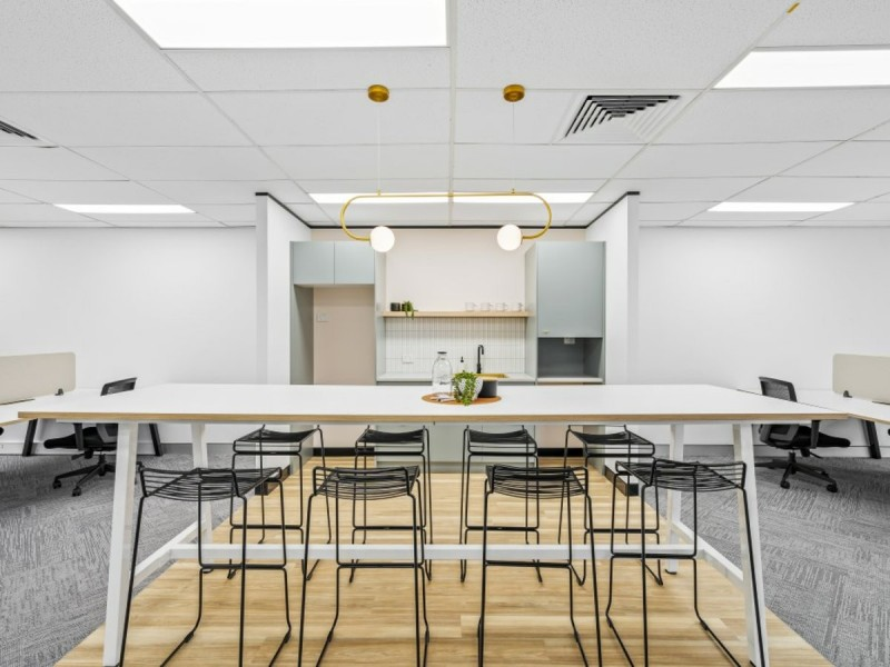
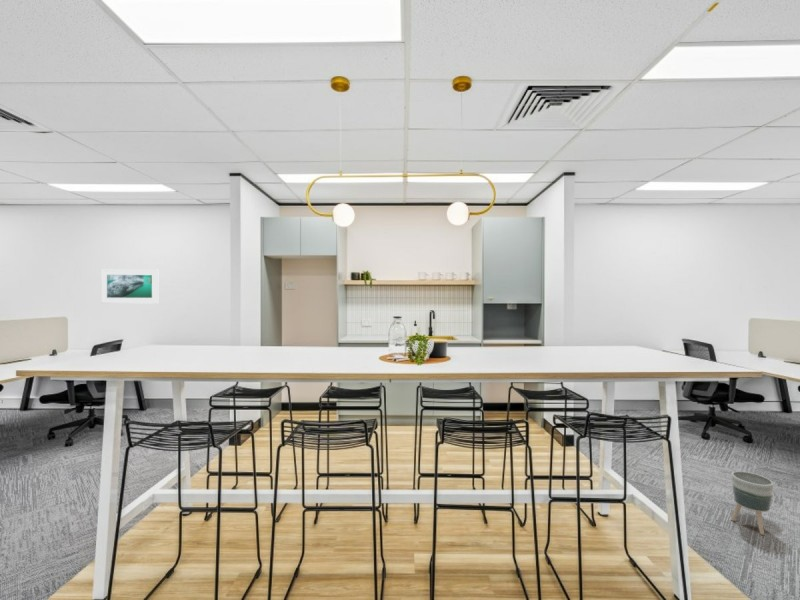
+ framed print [100,268,159,304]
+ planter [730,470,775,536]
